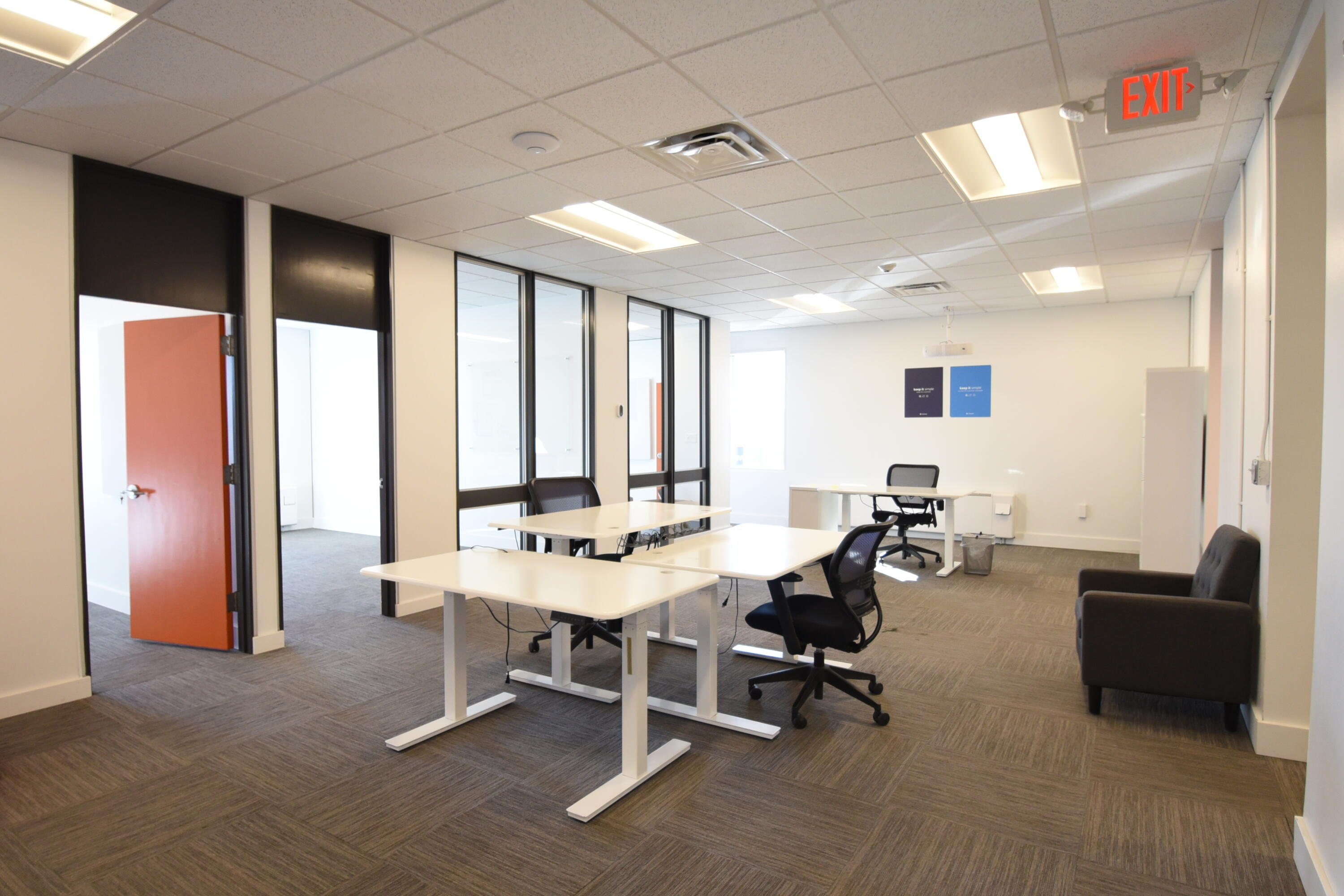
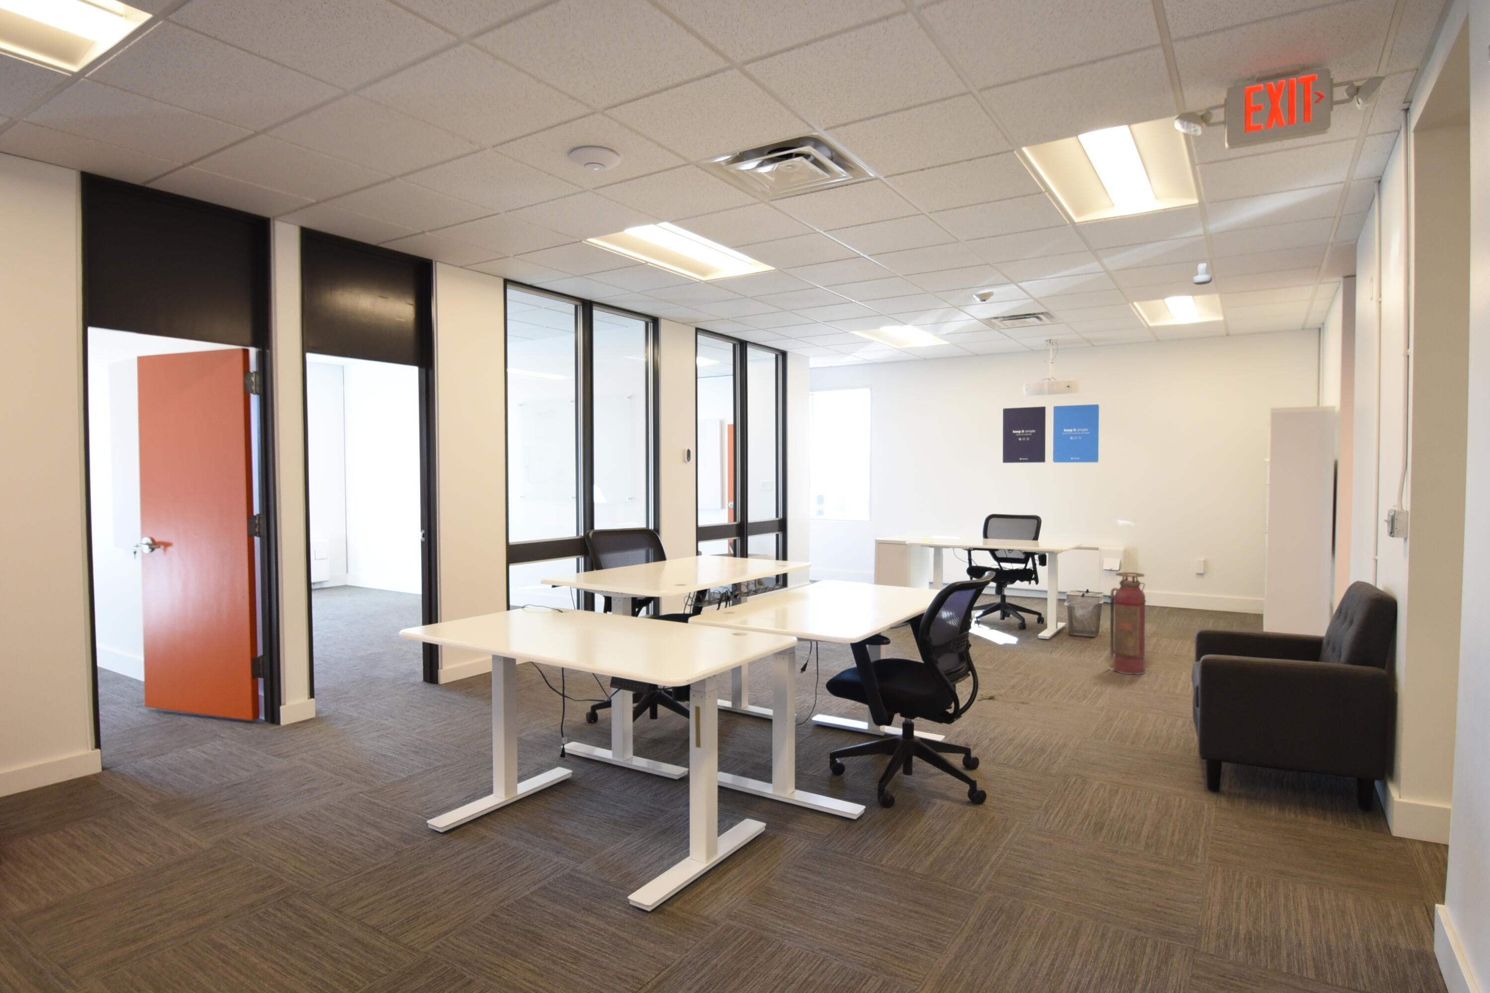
+ fire extinguisher [1110,572,1146,675]
+ security camera [1193,263,1213,286]
